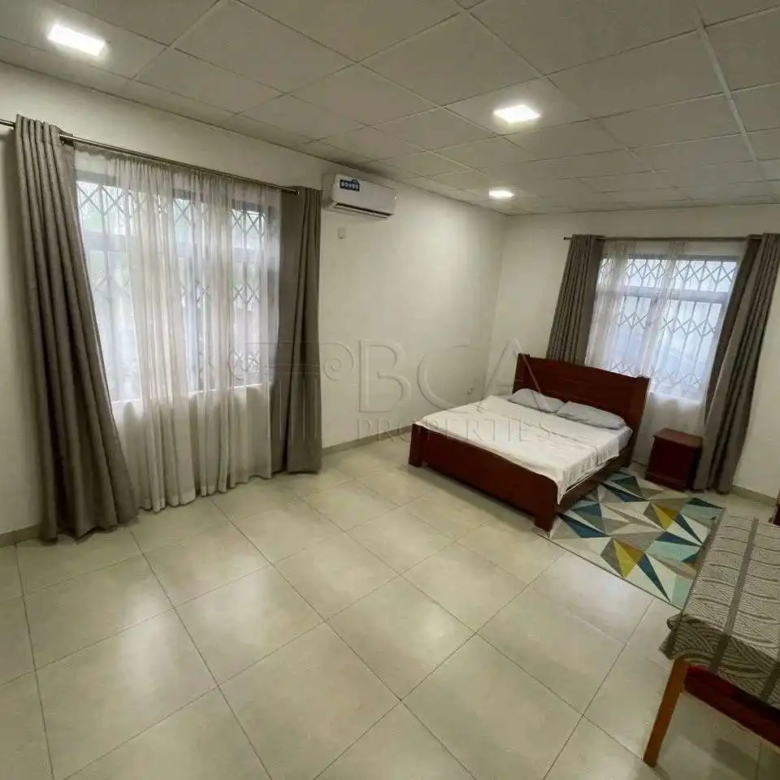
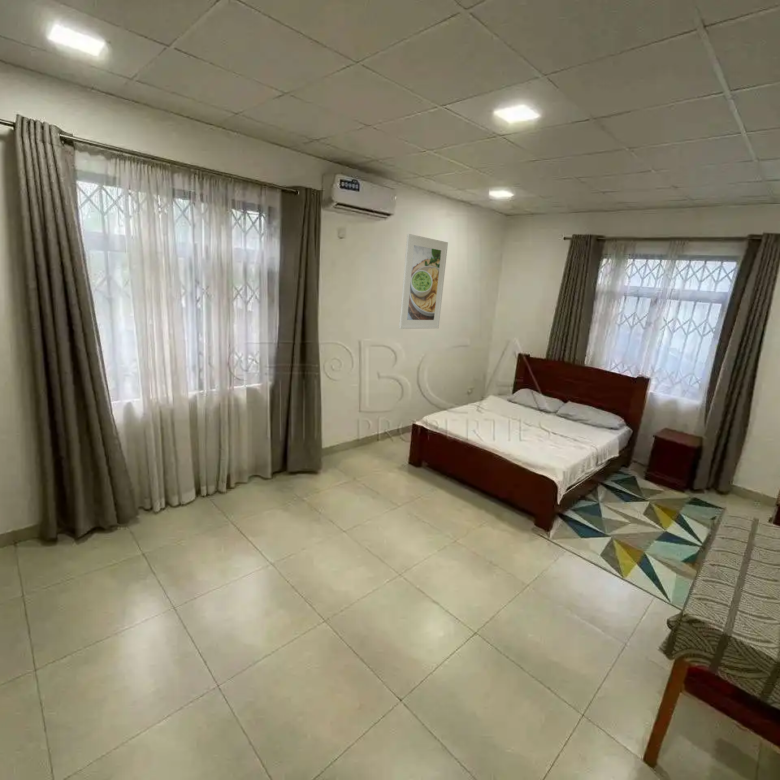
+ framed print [398,233,449,330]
